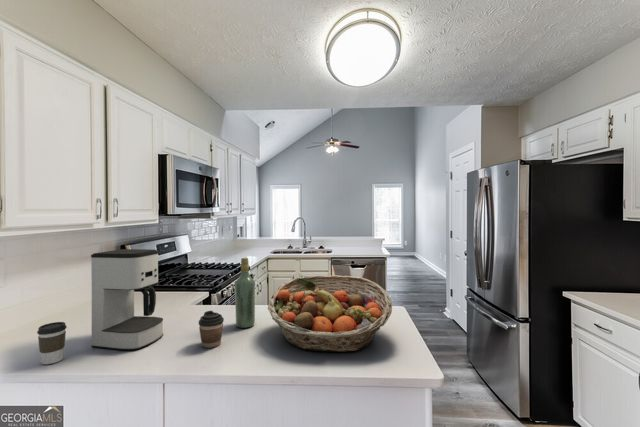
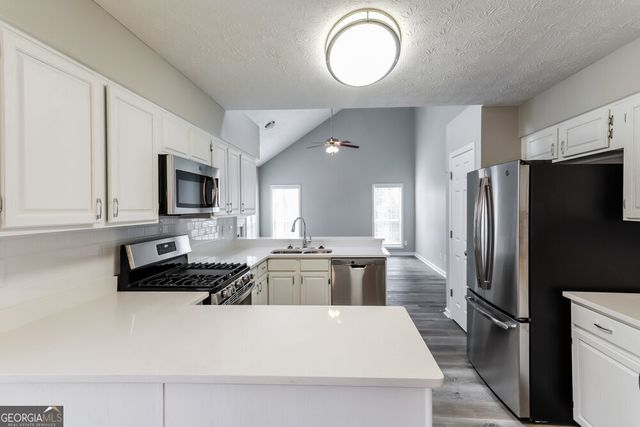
- wine bottle [234,257,256,329]
- coffee cup [198,310,225,349]
- coffee maker [90,248,164,351]
- coffee cup [36,321,68,365]
- fruit basket [267,274,393,353]
